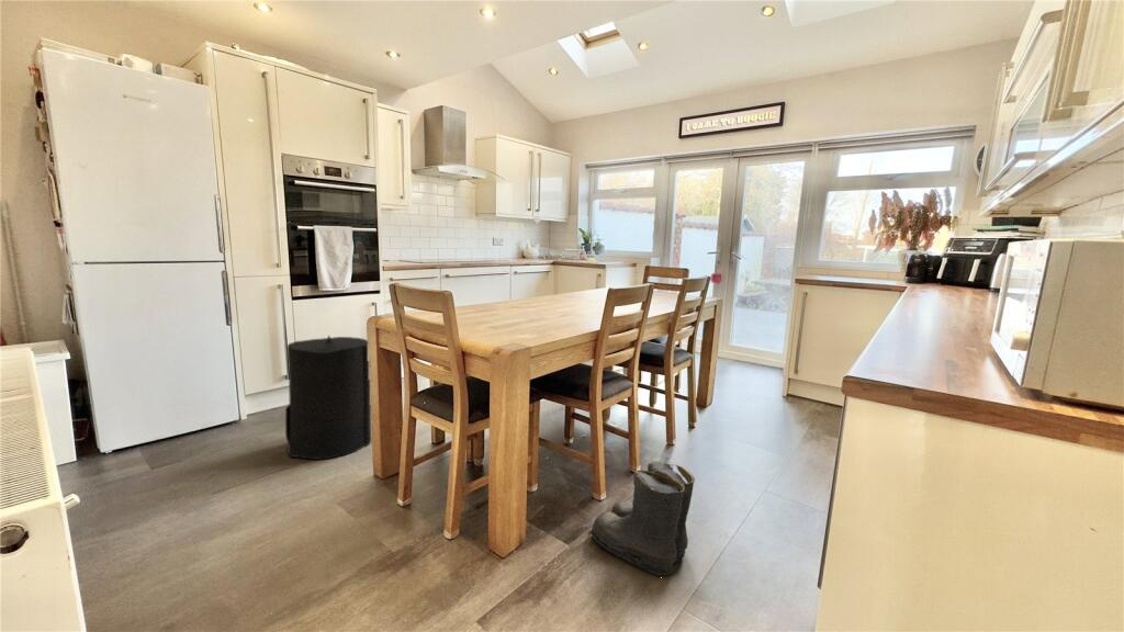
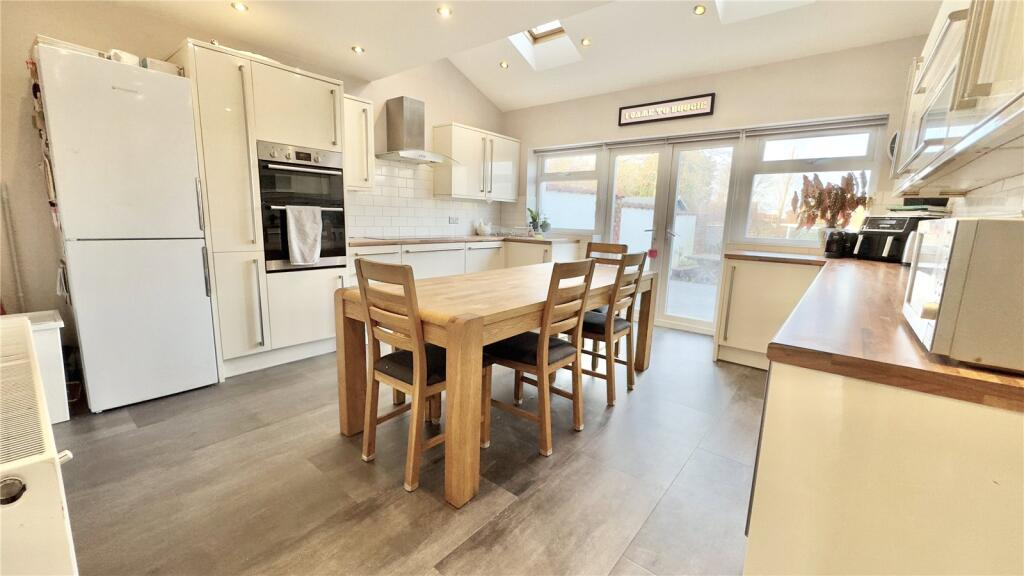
- boots [587,460,696,577]
- trash can [284,334,372,461]
